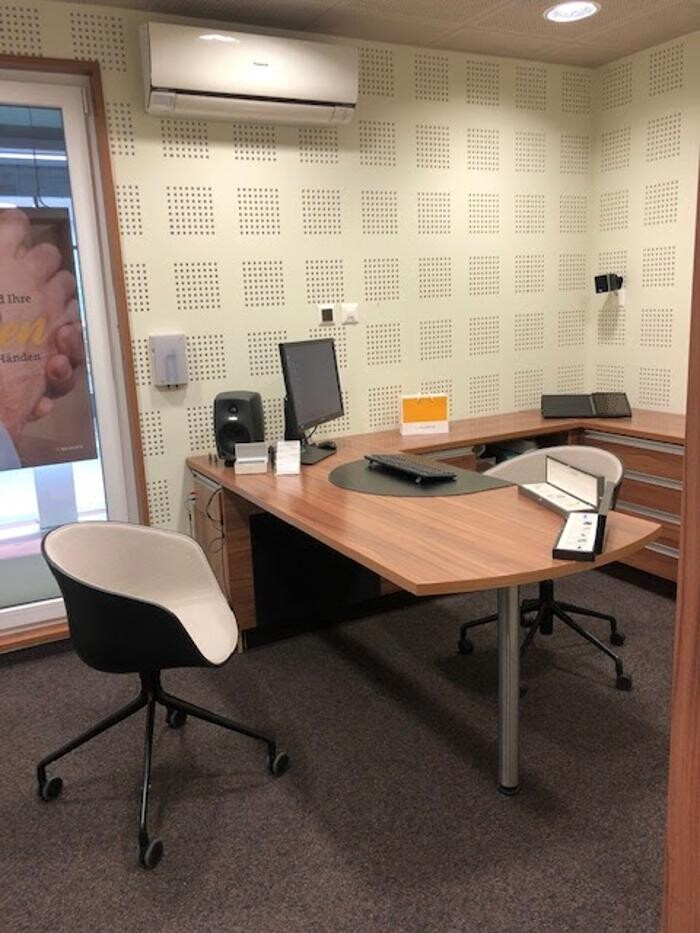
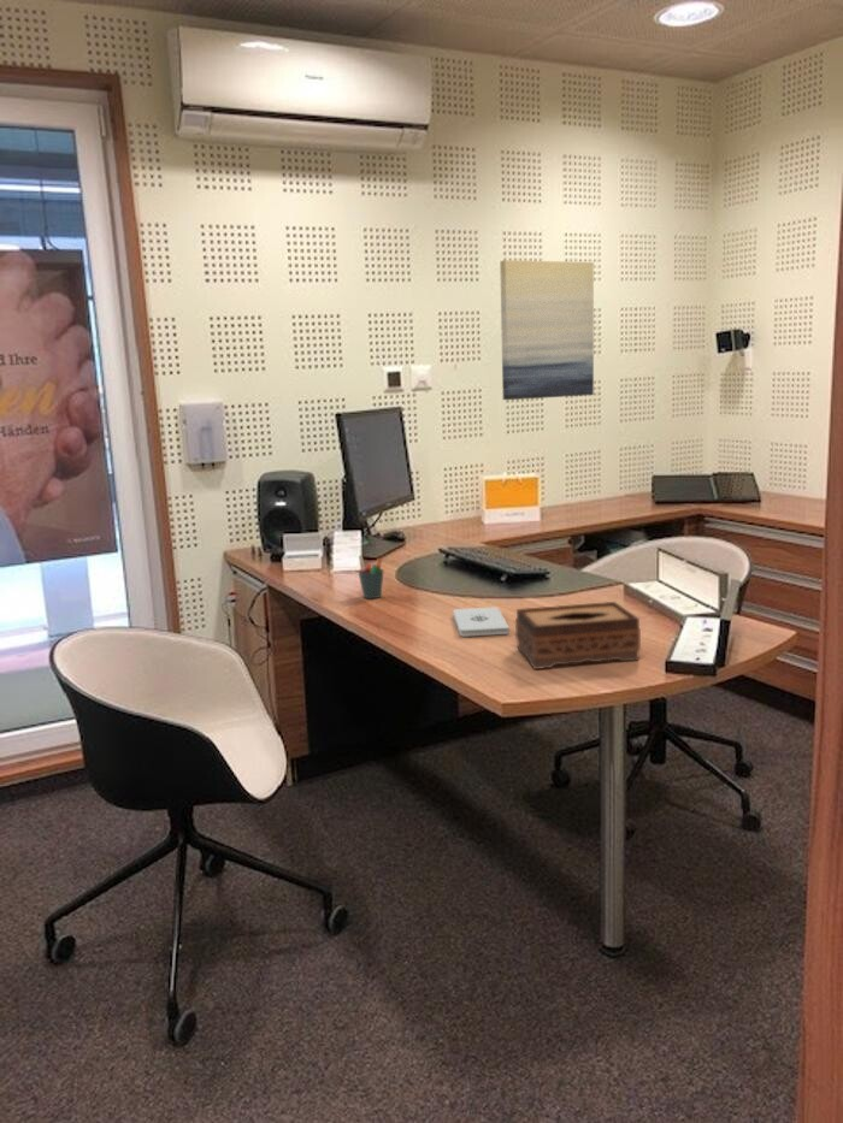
+ pen holder [358,554,385,599]
+ tissue box [514,601,642,670]
+ notepad [452,605,511,638]
+ wall art [499,259,595,401]
